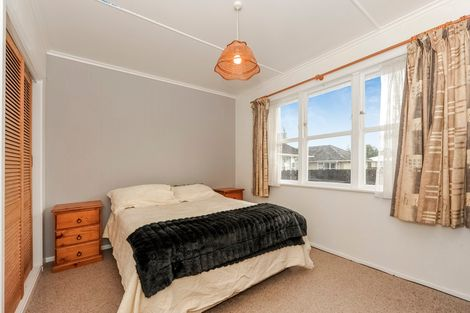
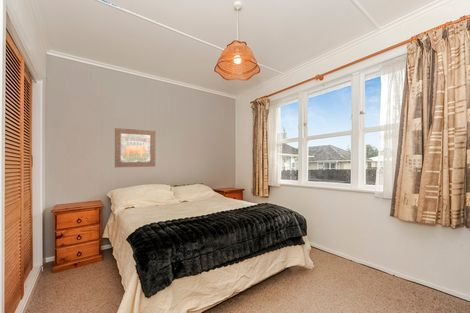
+ wall art [114,127,156,168]
